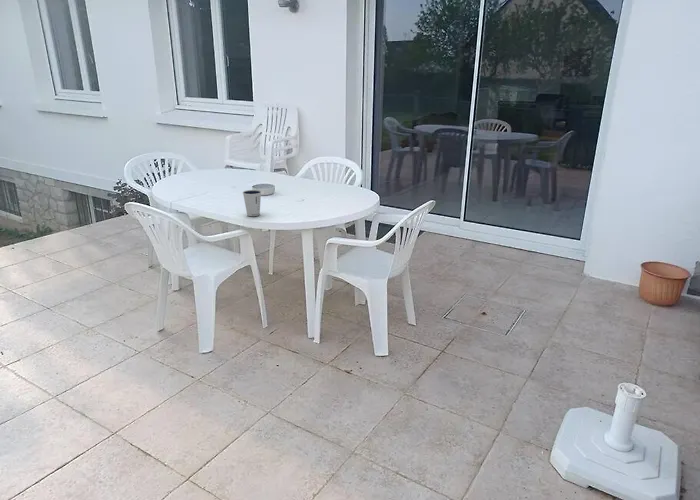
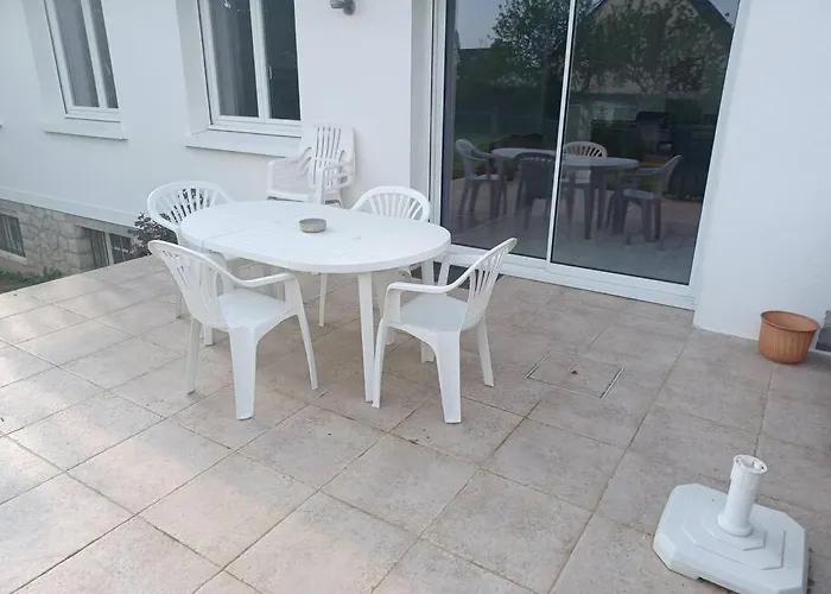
- dixie cup [242,189,262,217]
